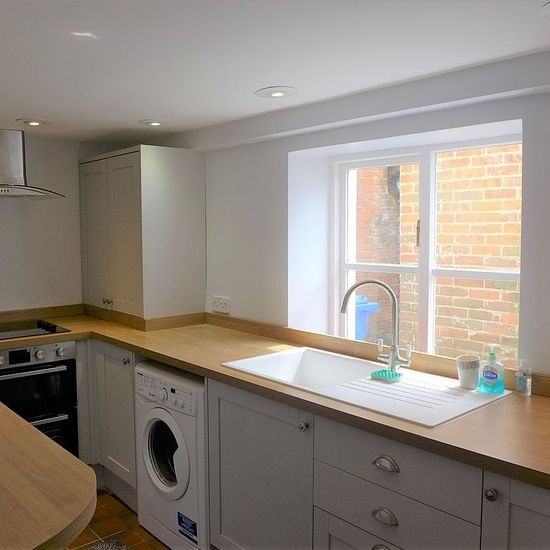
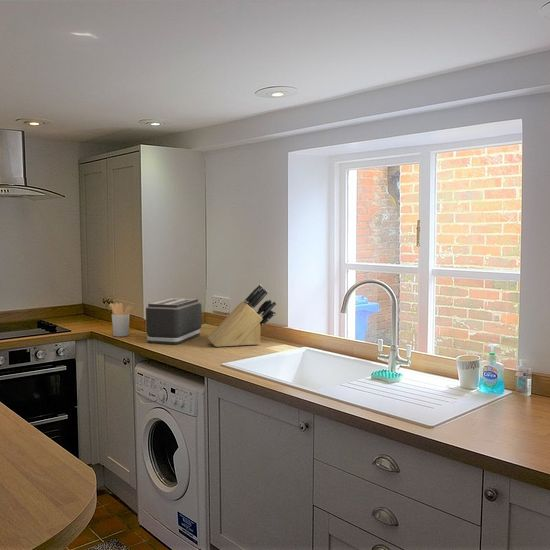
+ knife block [207,284,277,348]
+ utensil holder [109,302,133,338]
+ toaster [145,297,203,345]
